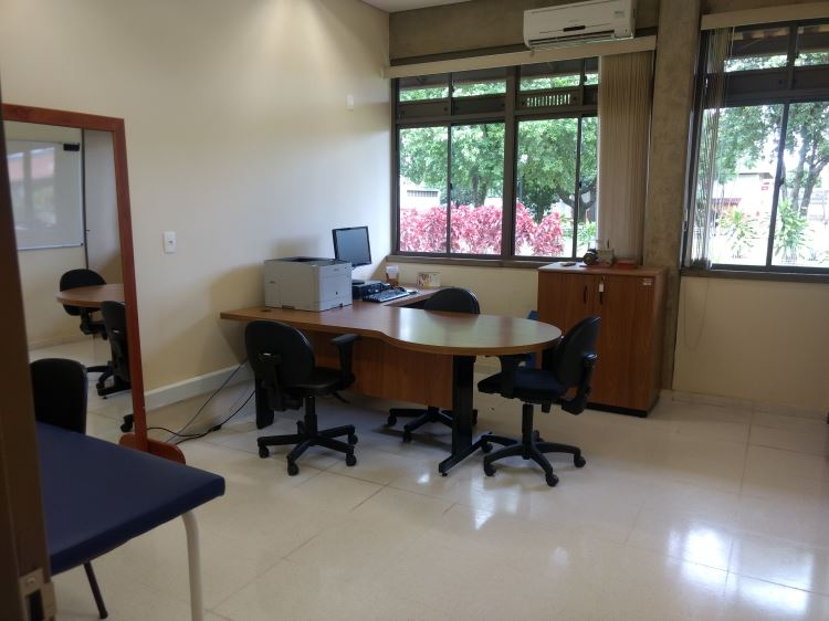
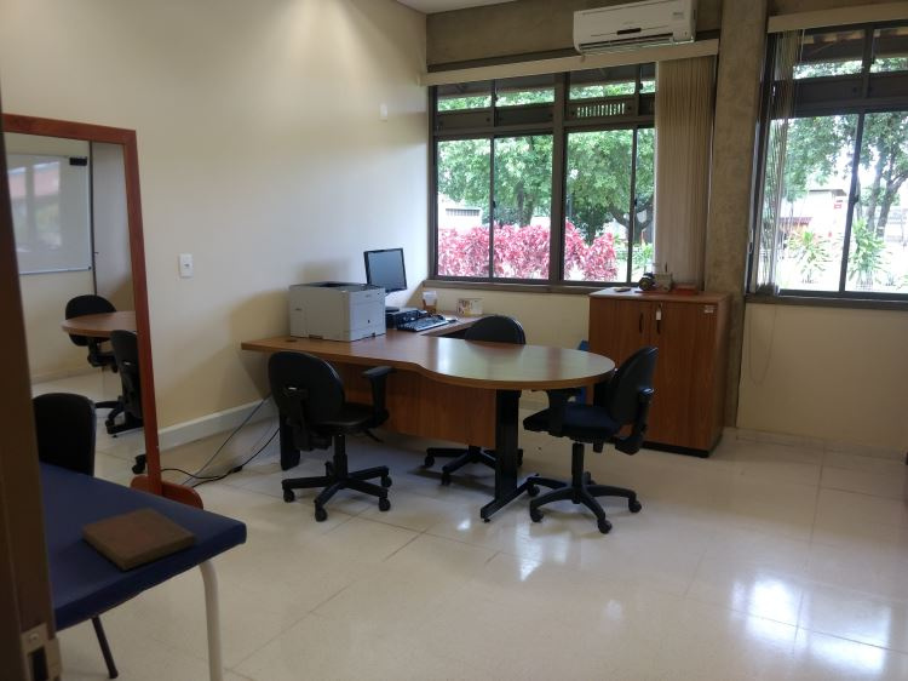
+ notebook [80,507,199,571]
